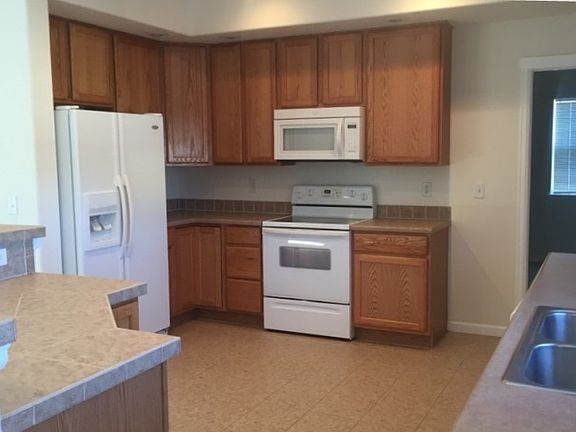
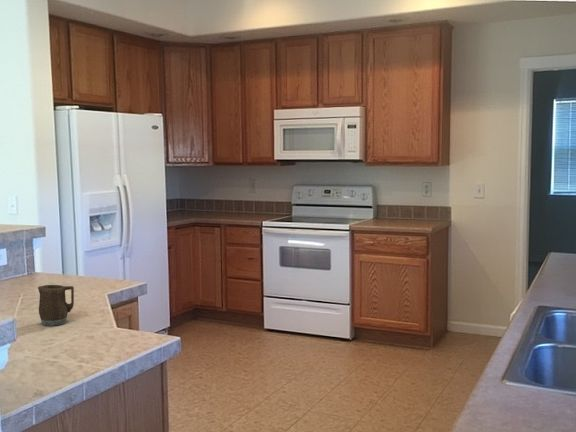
+ mug [37,284,75,327]
